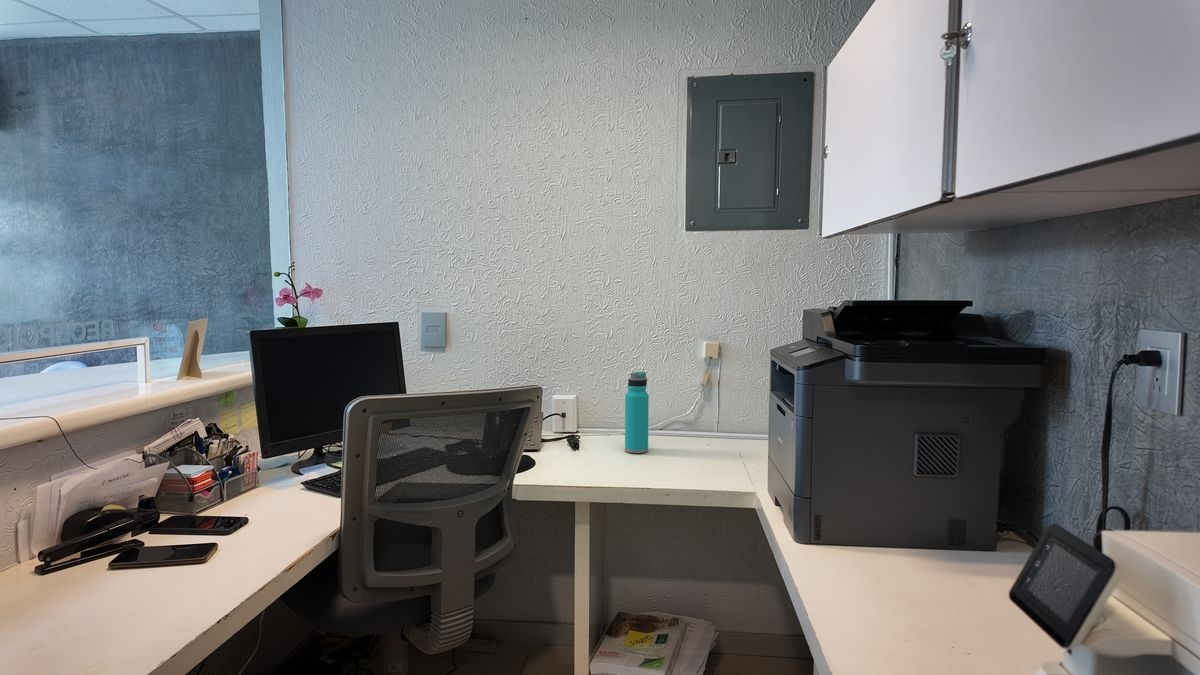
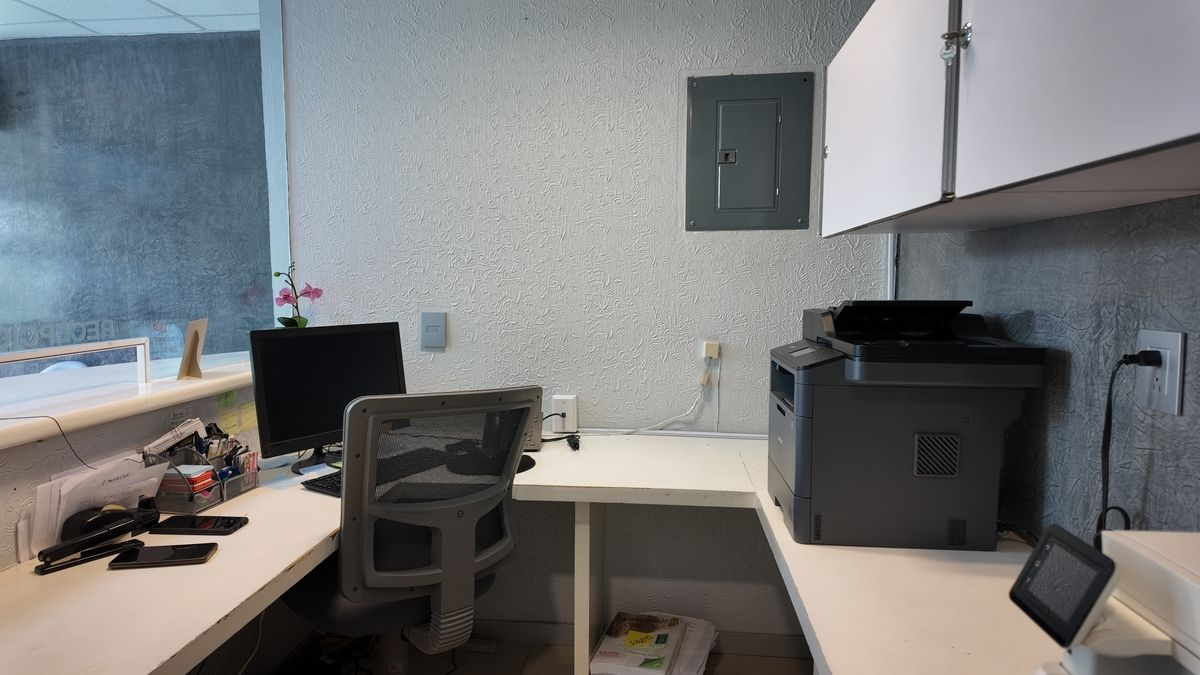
- water bottle [624,371,650,454]
